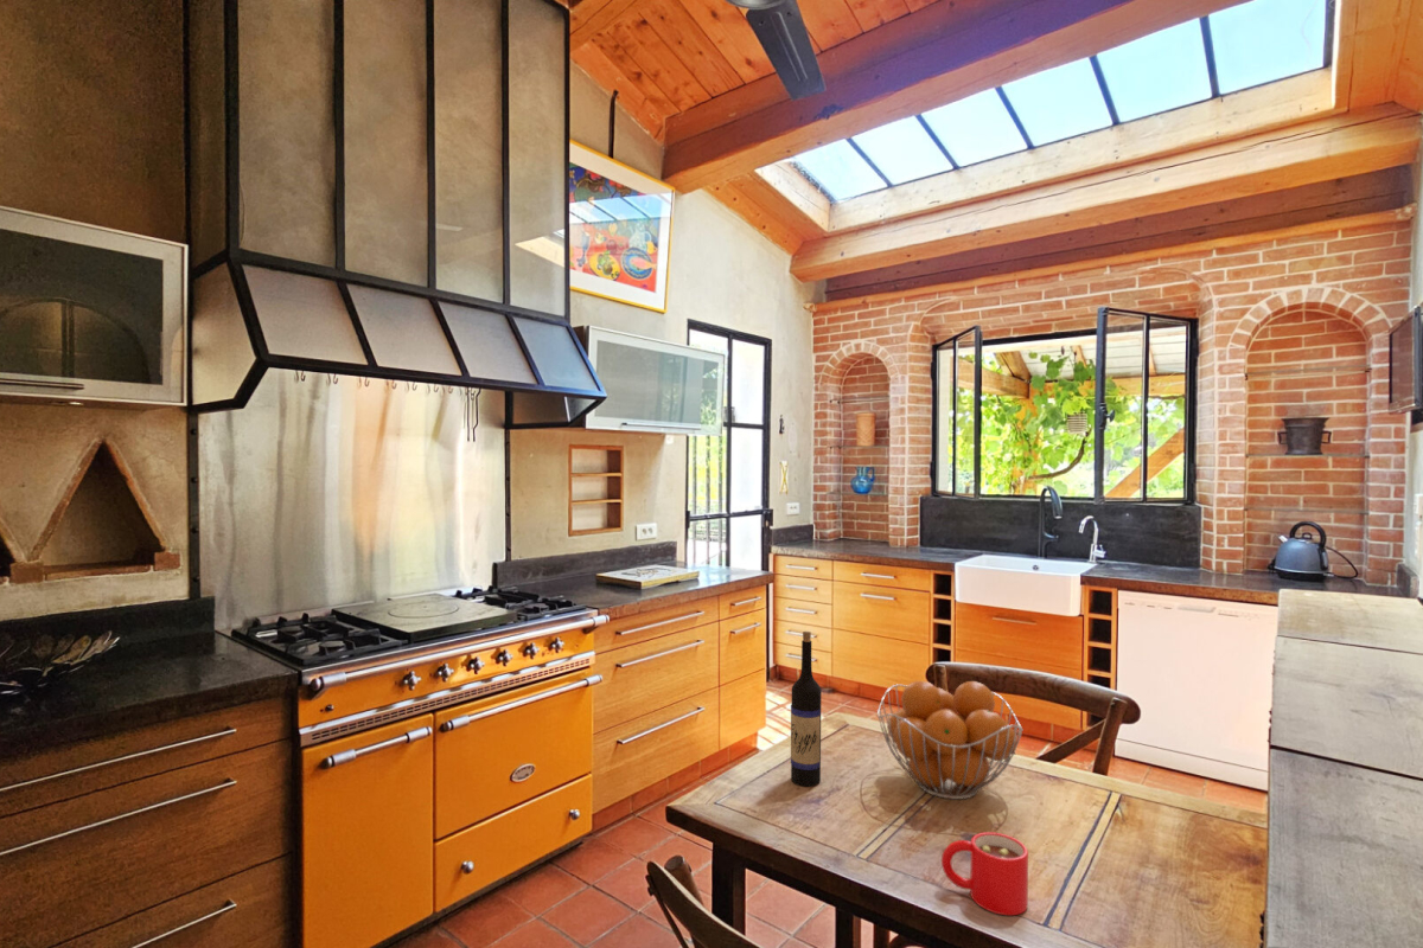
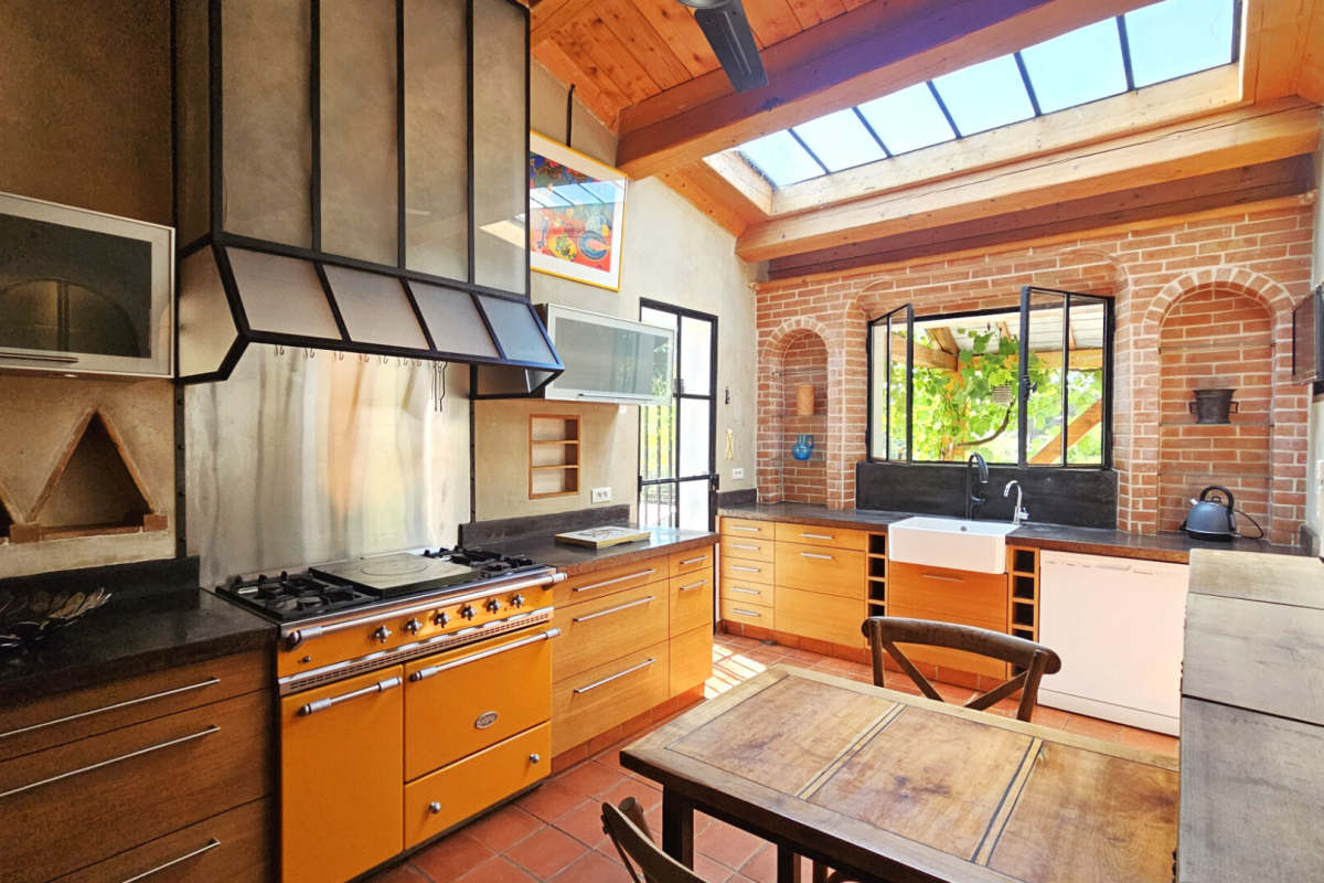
- wine bottle [790,630,823,787]
- mug [940,831,1029,916]
- fruit basket [876,680,1023,801]
